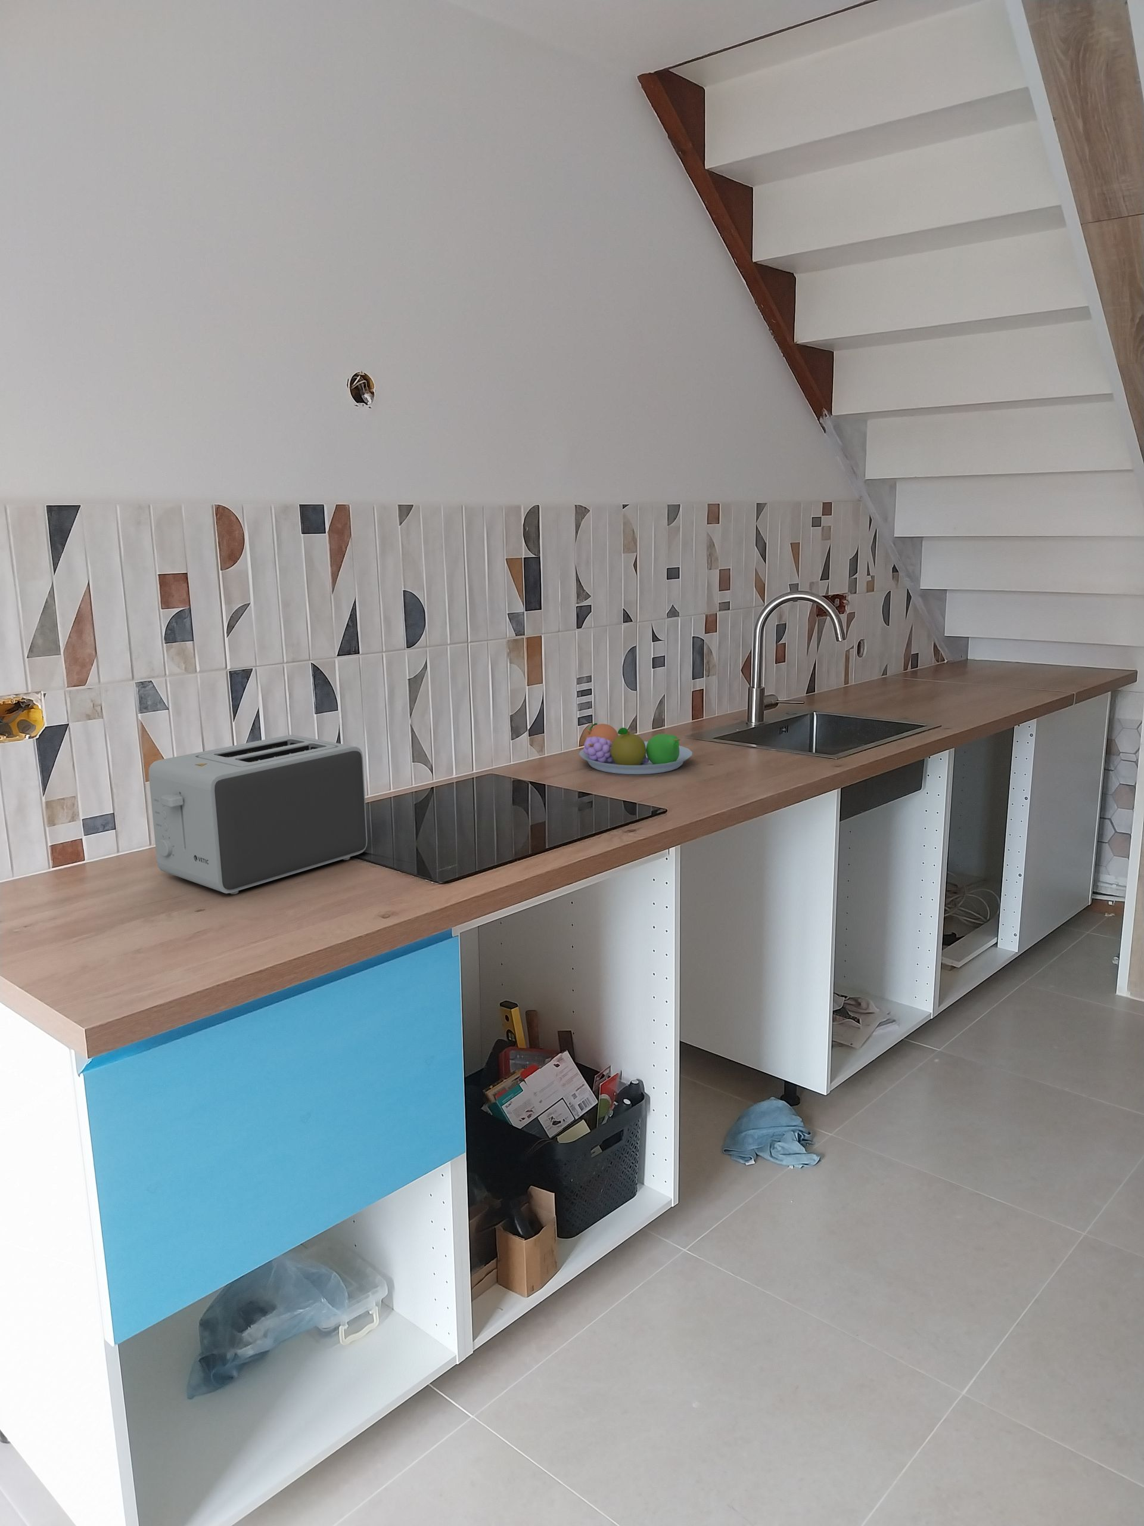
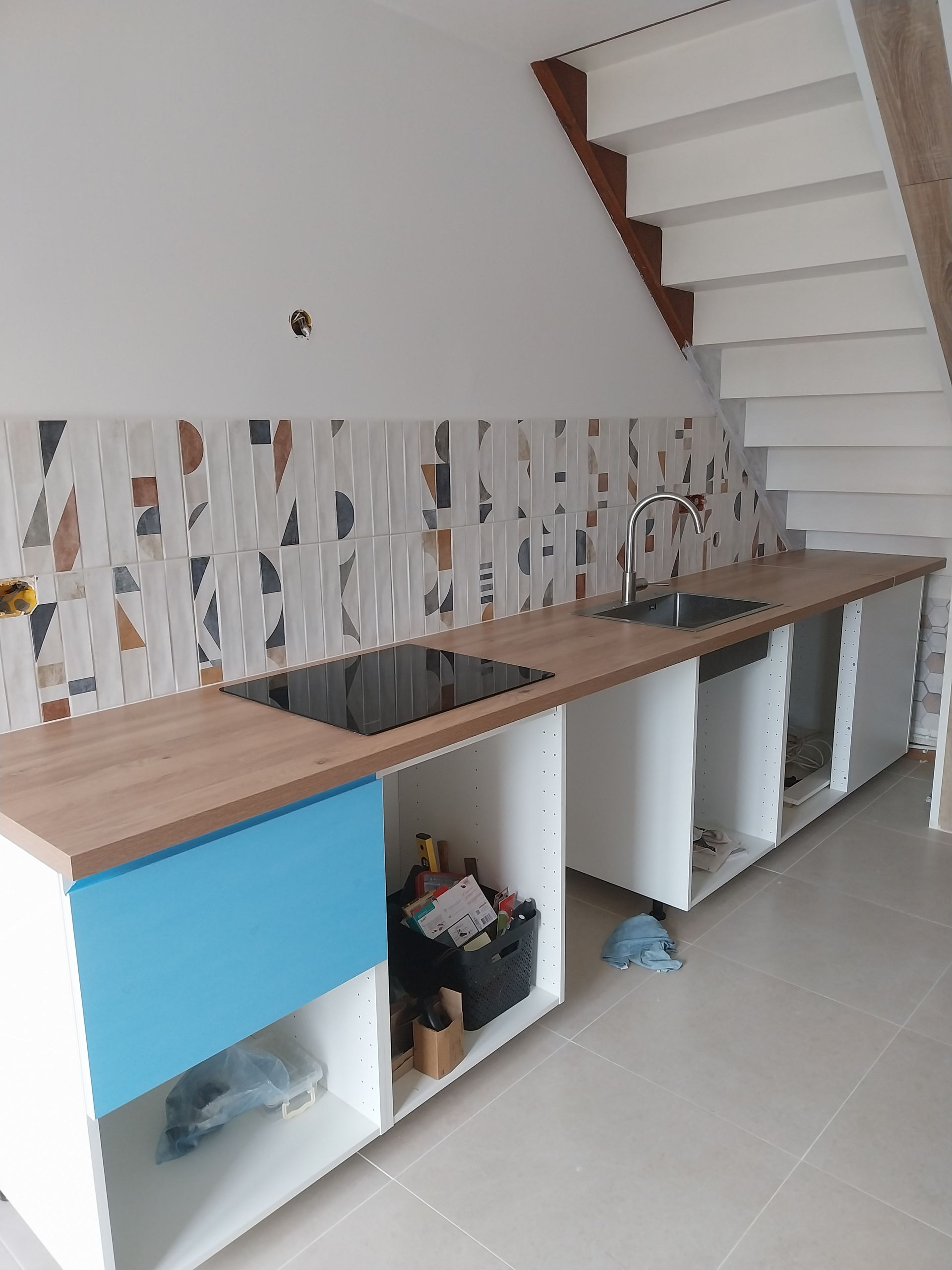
- toaster [148,734,368,895]
- fruit bowl [578,722,693,775]
